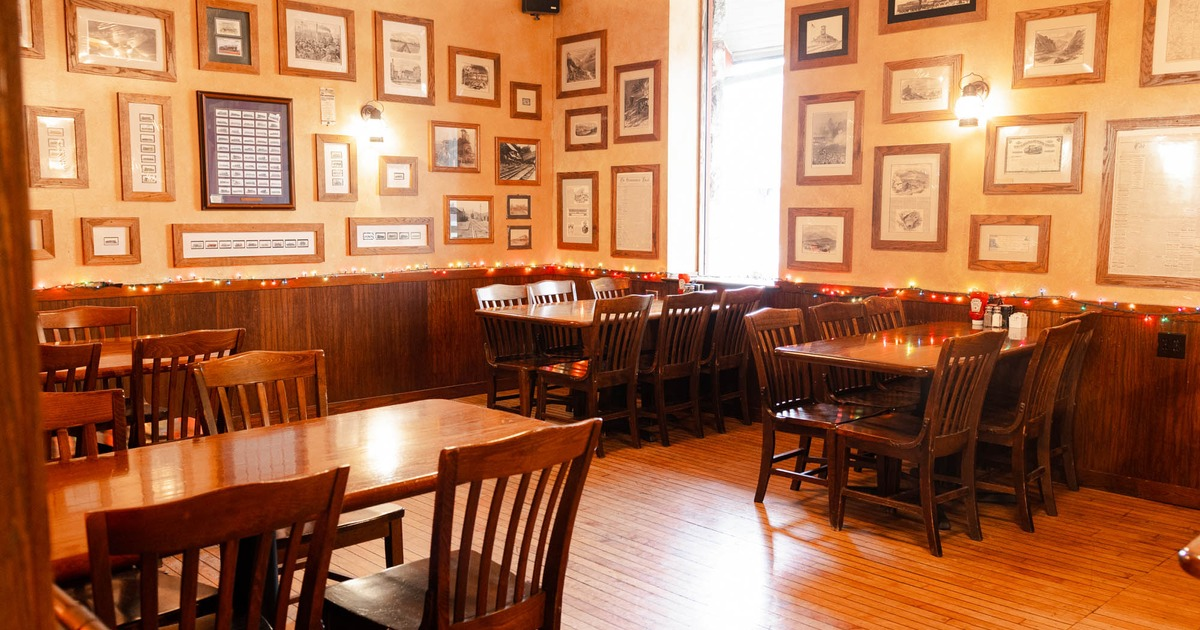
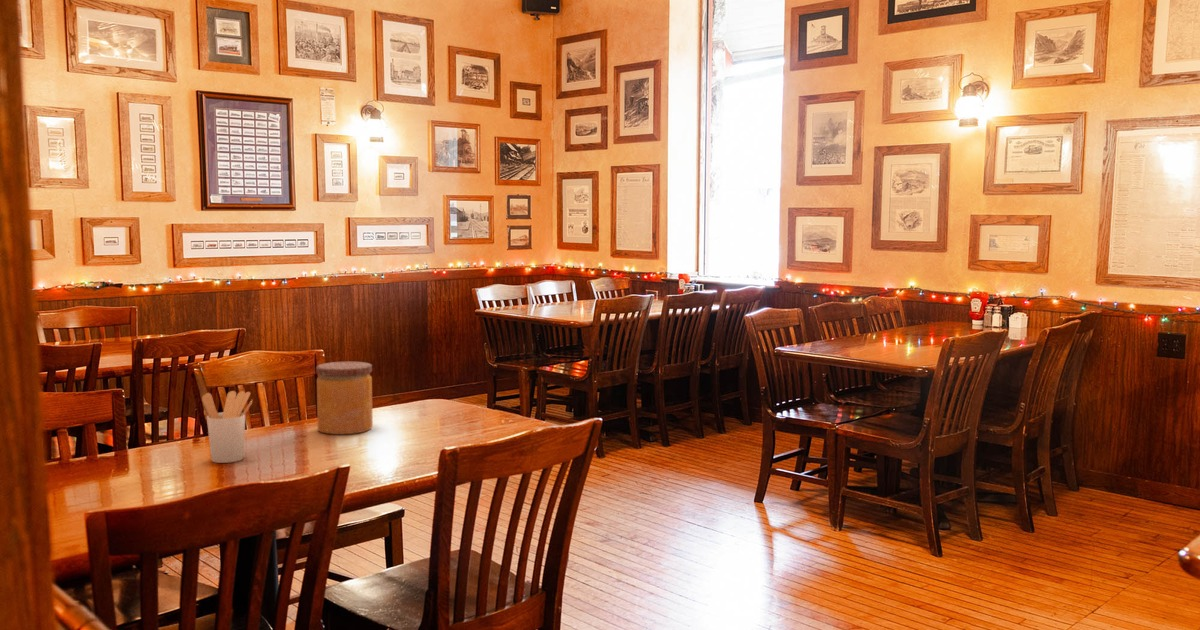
+ utensil holder [201,390,254,464]
+ jar [315,361,374,435]
